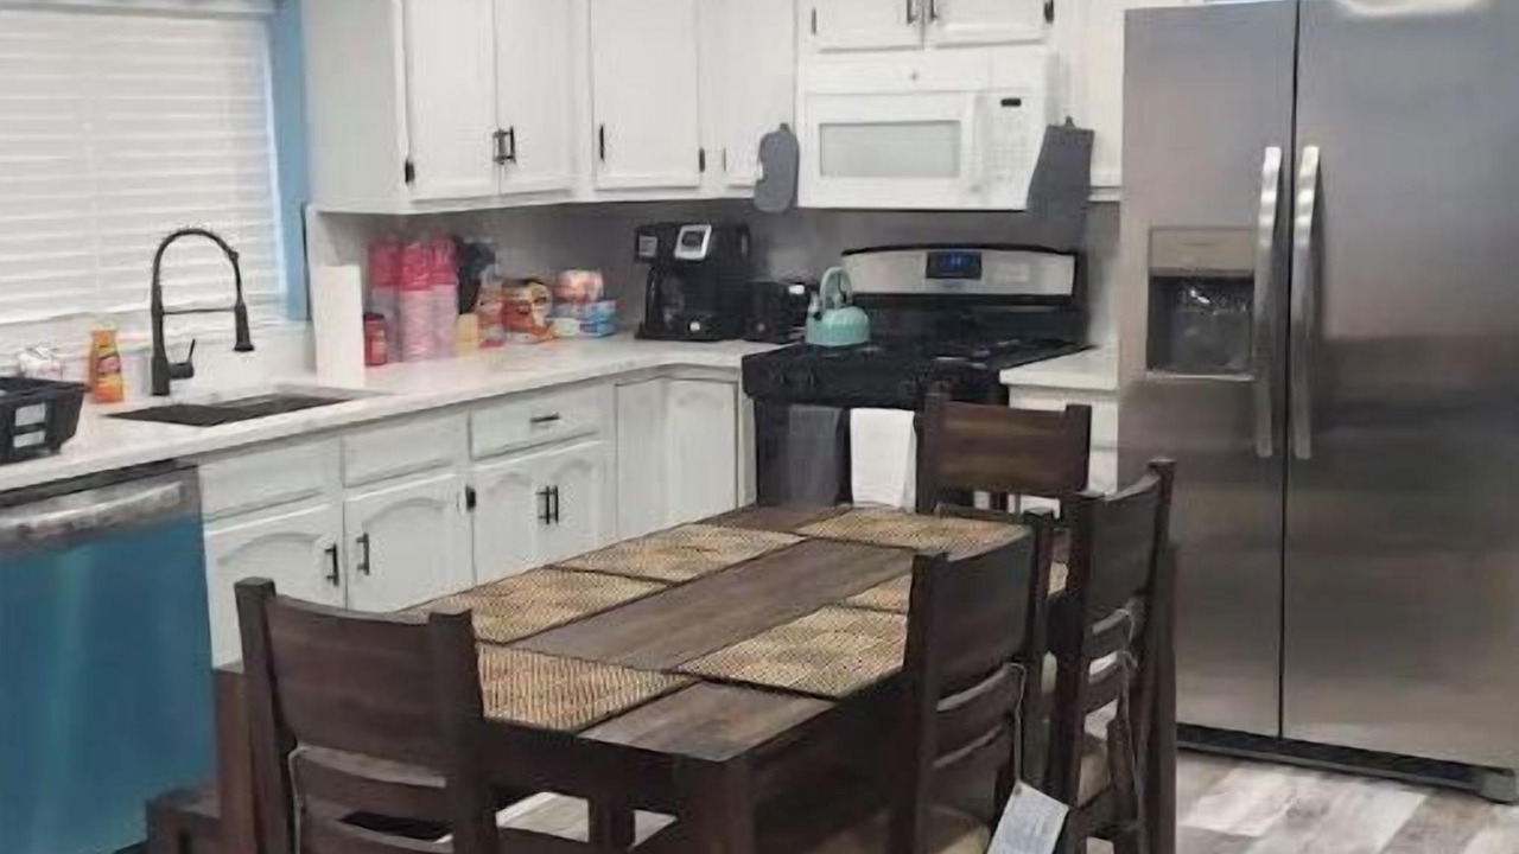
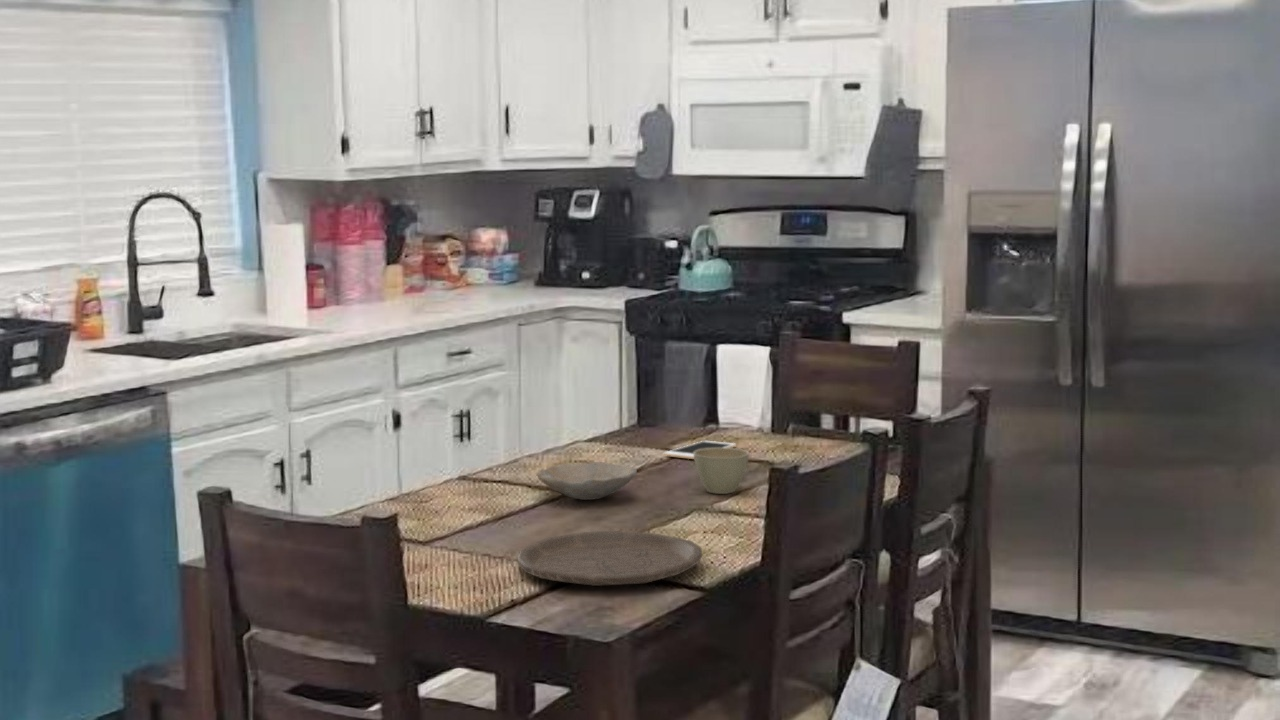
+ plate [517,530,703,587]
+ bowl [535,461,638,501]
+ flower pot [693,447,750,495]
+ cell phone [663,440,737,460]
